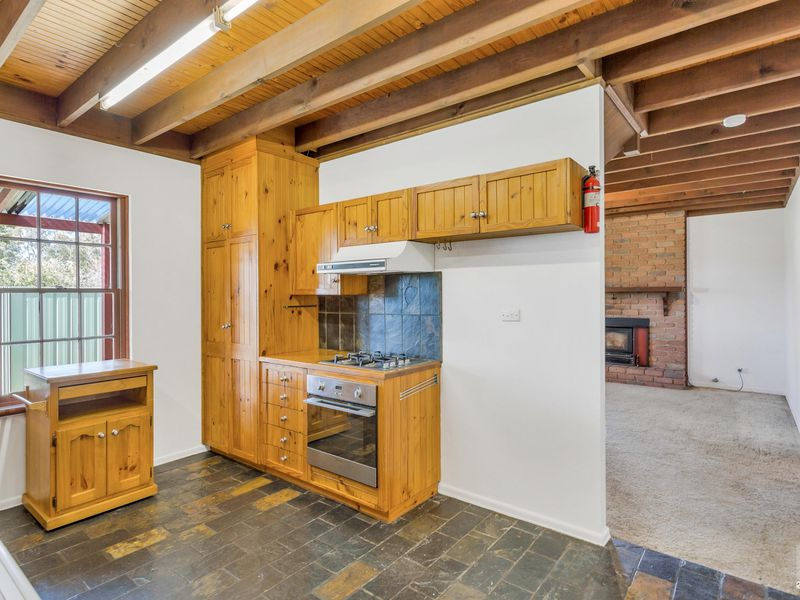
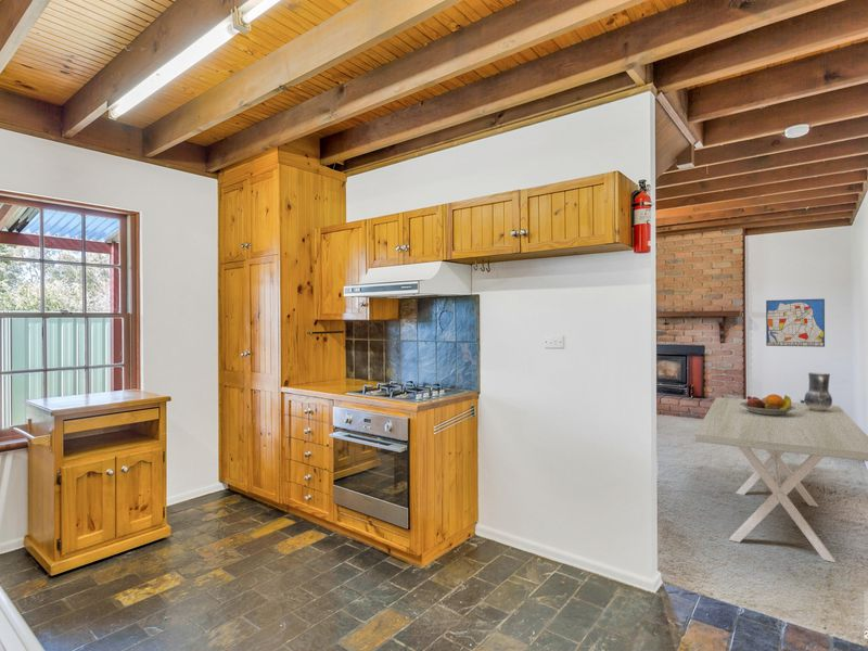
+ vase [803,371,833,412]
+ fruit bowl [740,393,795,416]
+ wall art [765,297,826,348]
+ dining table [694,396,868,563]
